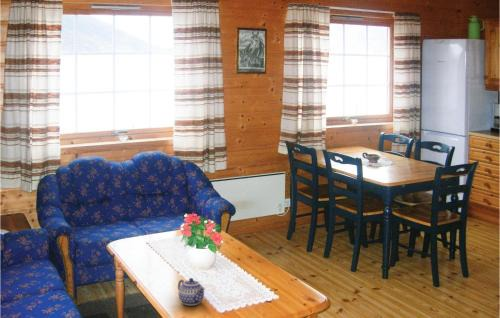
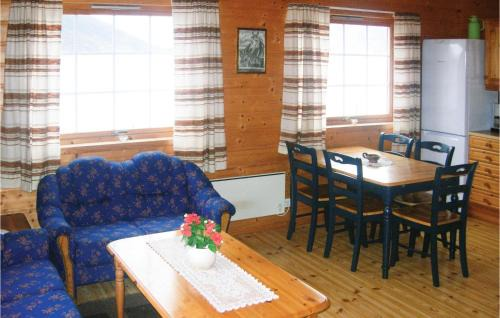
- teapot [177,277,206,306]
